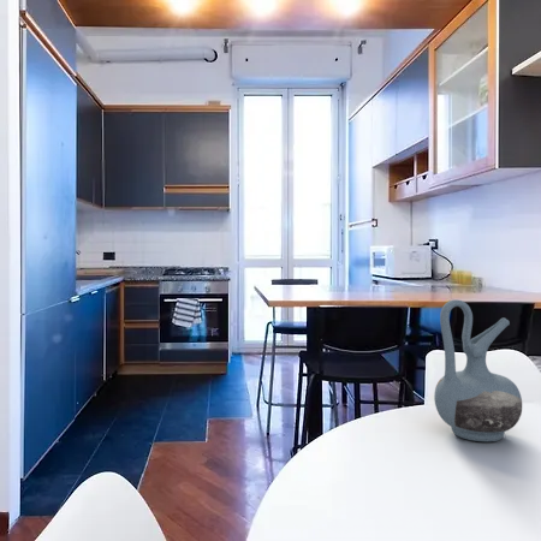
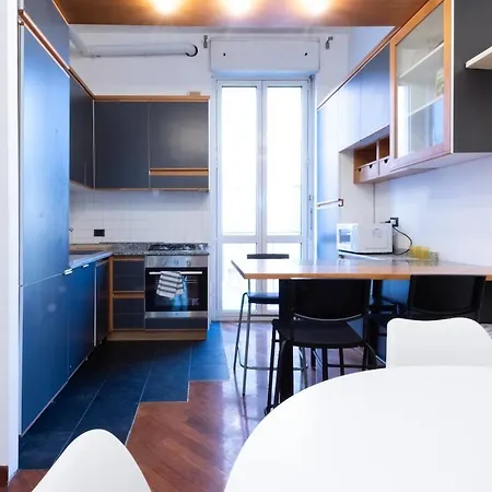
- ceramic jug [433,298,523,442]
